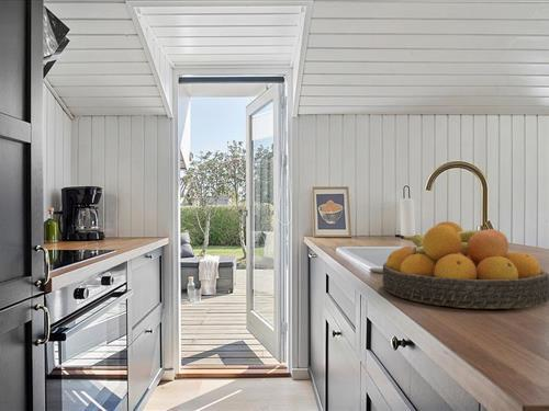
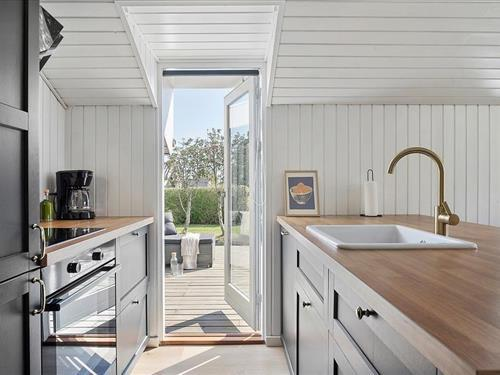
- fruit bowl [381,220,549,310]
